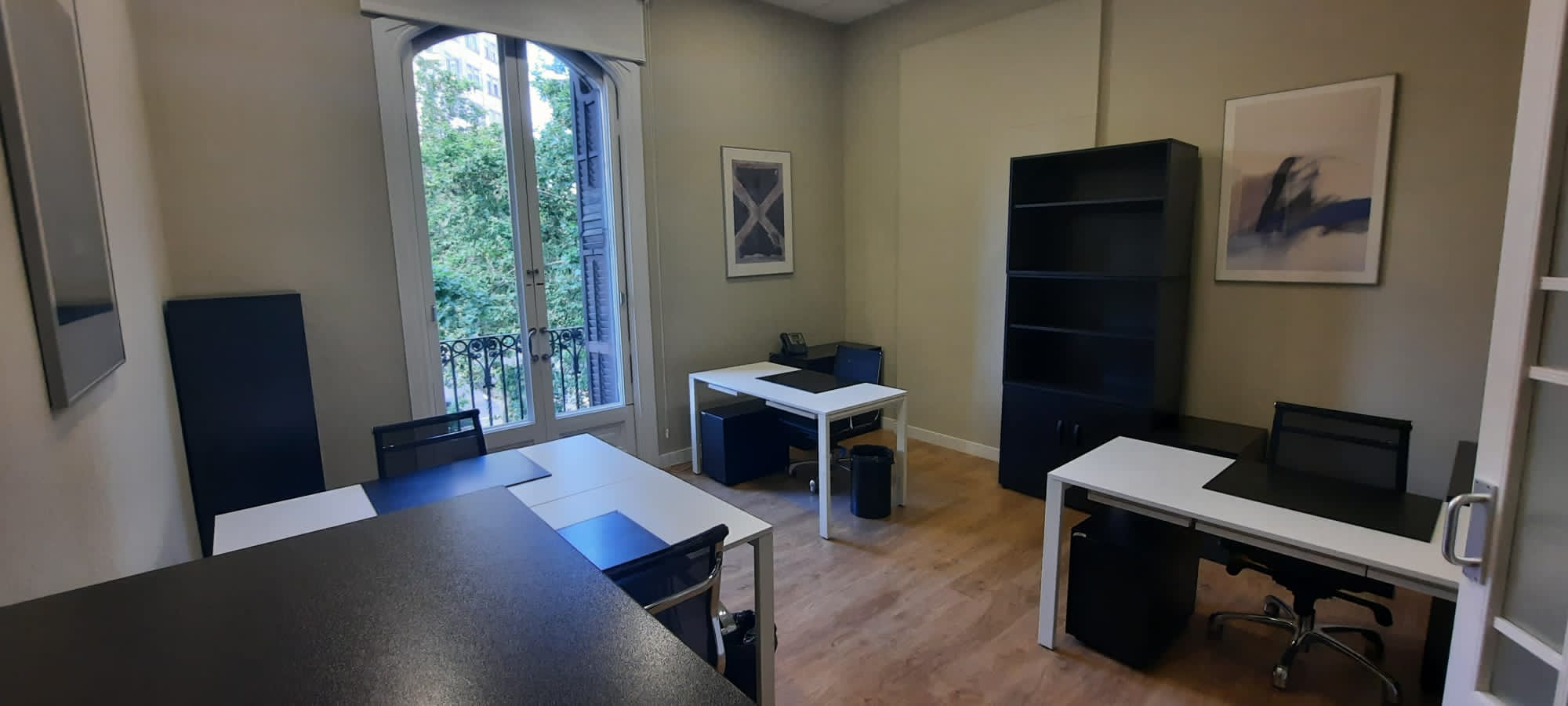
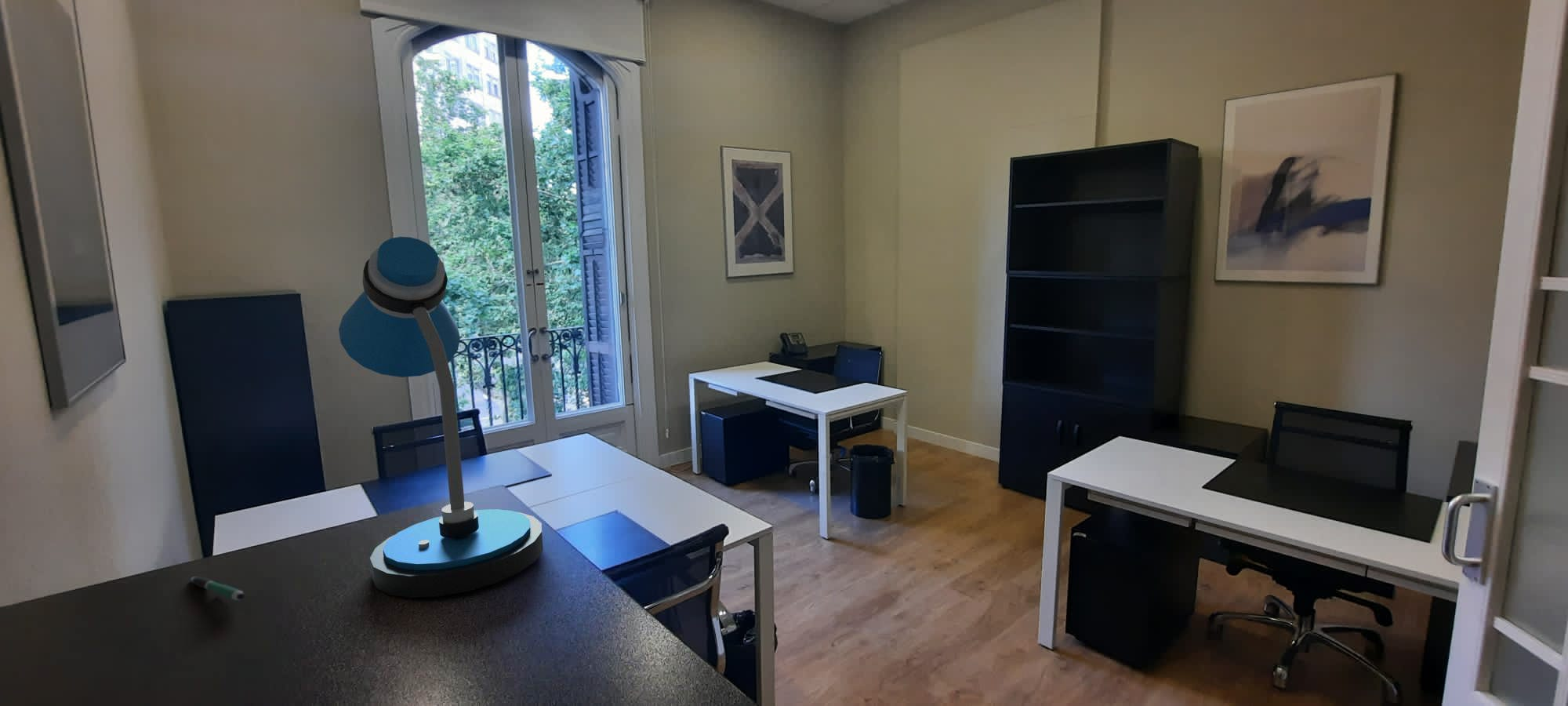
+ desk lamp [338,236,544,599]
+ pen [191,576,245,601]
